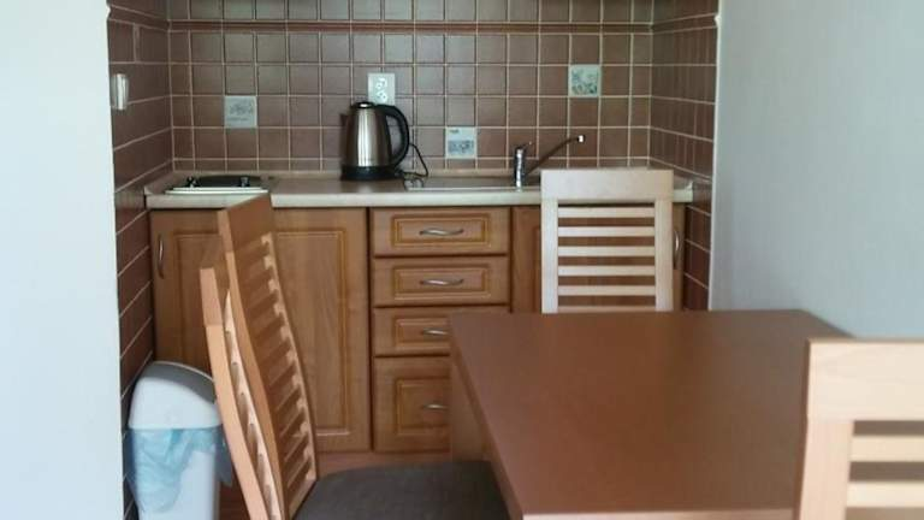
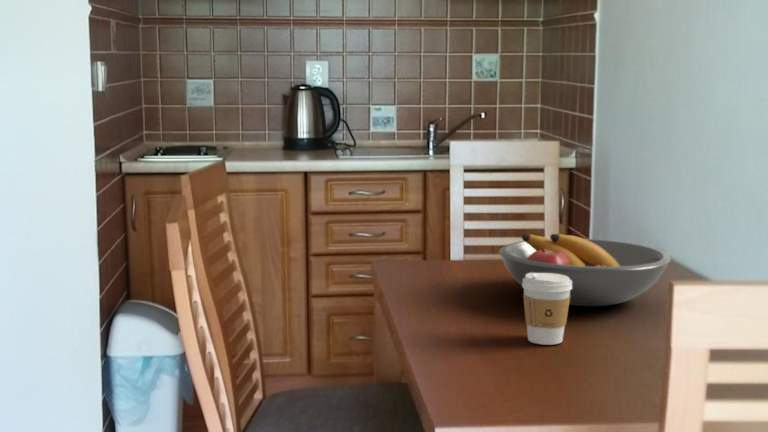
+ fruit bowl [498,233,672,307]
+ coffee cup [521,273,572,346]
